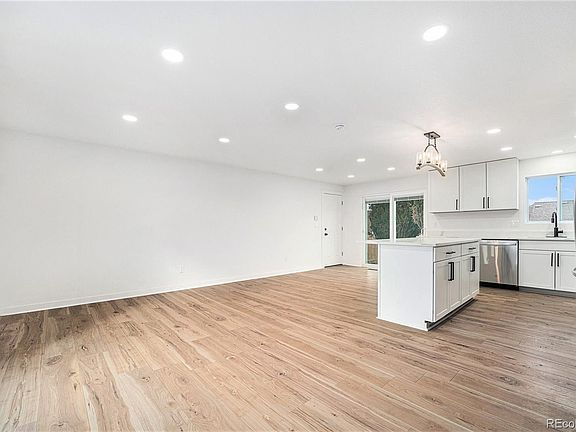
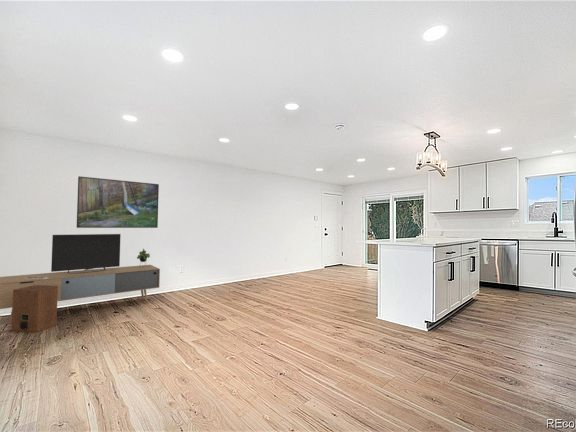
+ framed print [76,175,160,229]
+ speaker [10,285,58,333]
+ media console [0,233,161,324]
